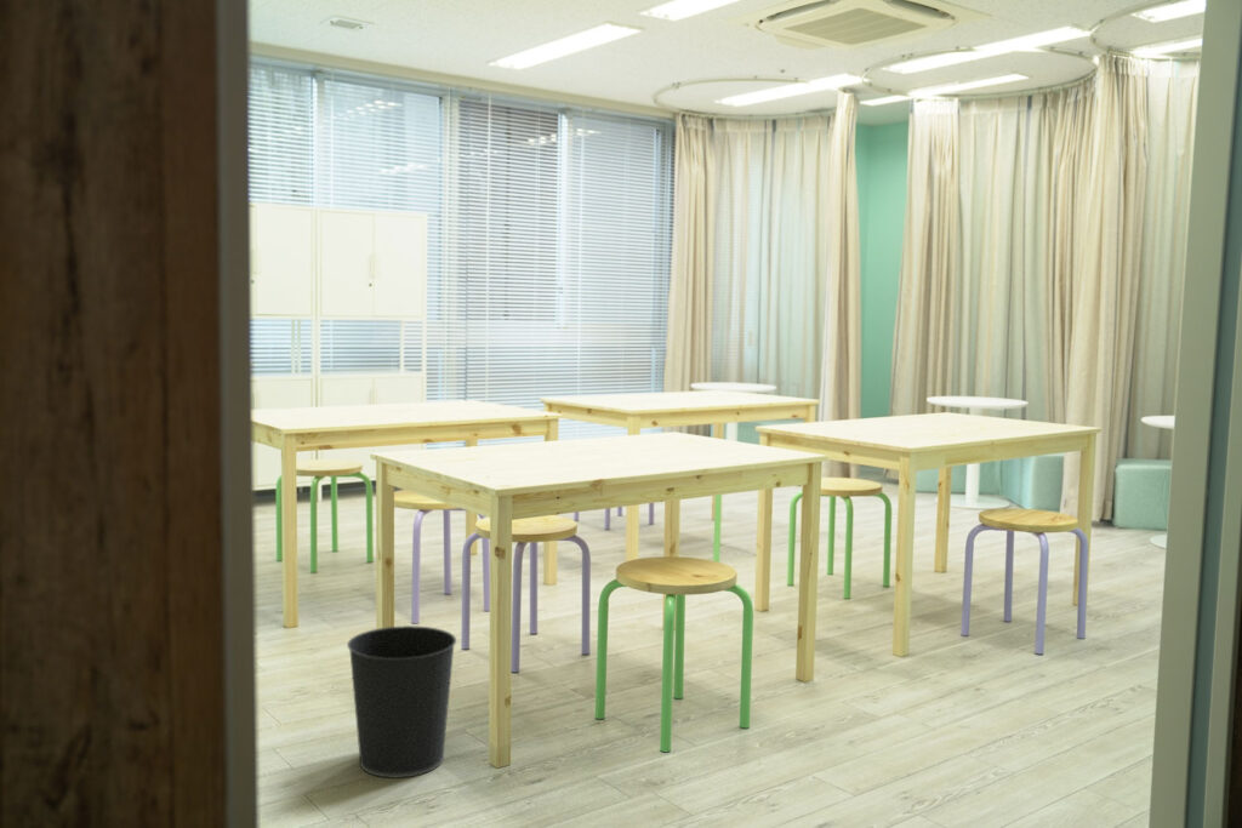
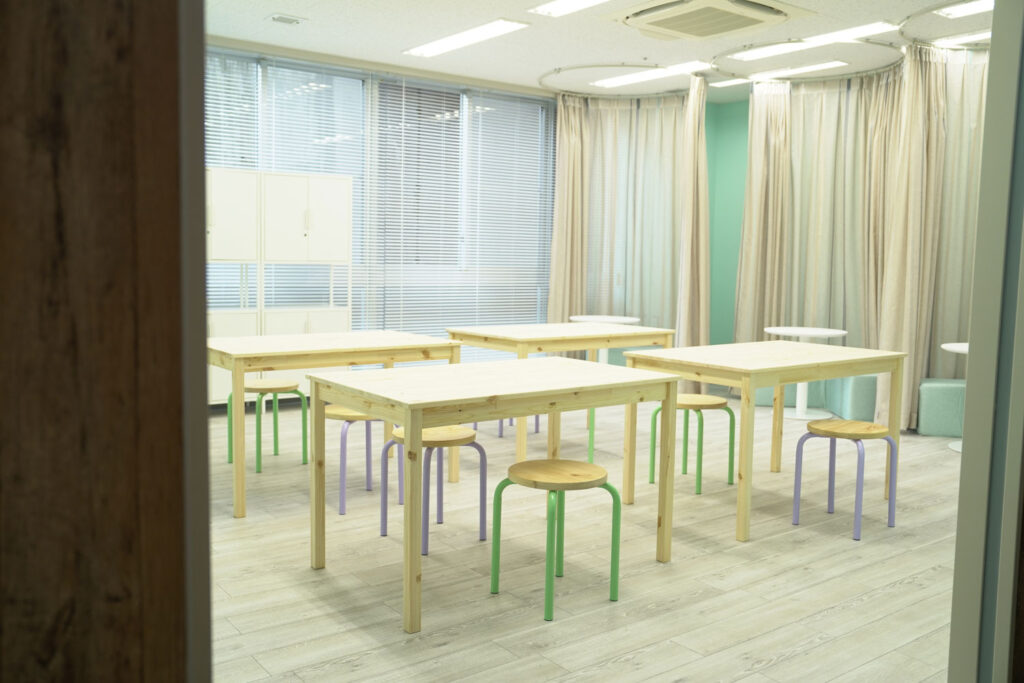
- wastebasket [346,624,457,780]
